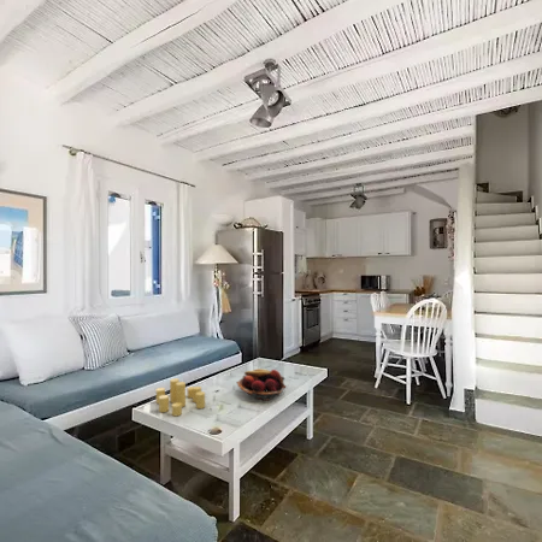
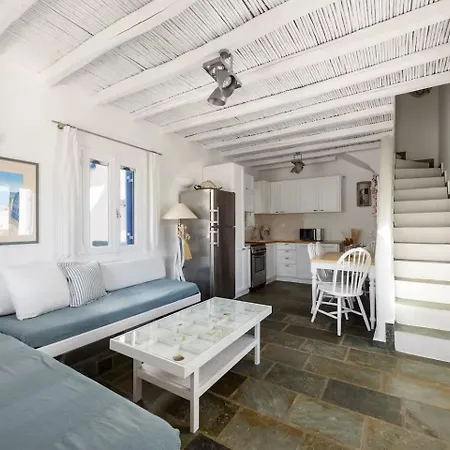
- fruit basket [235,367,288,401]
- candle [155,377,206,417]
